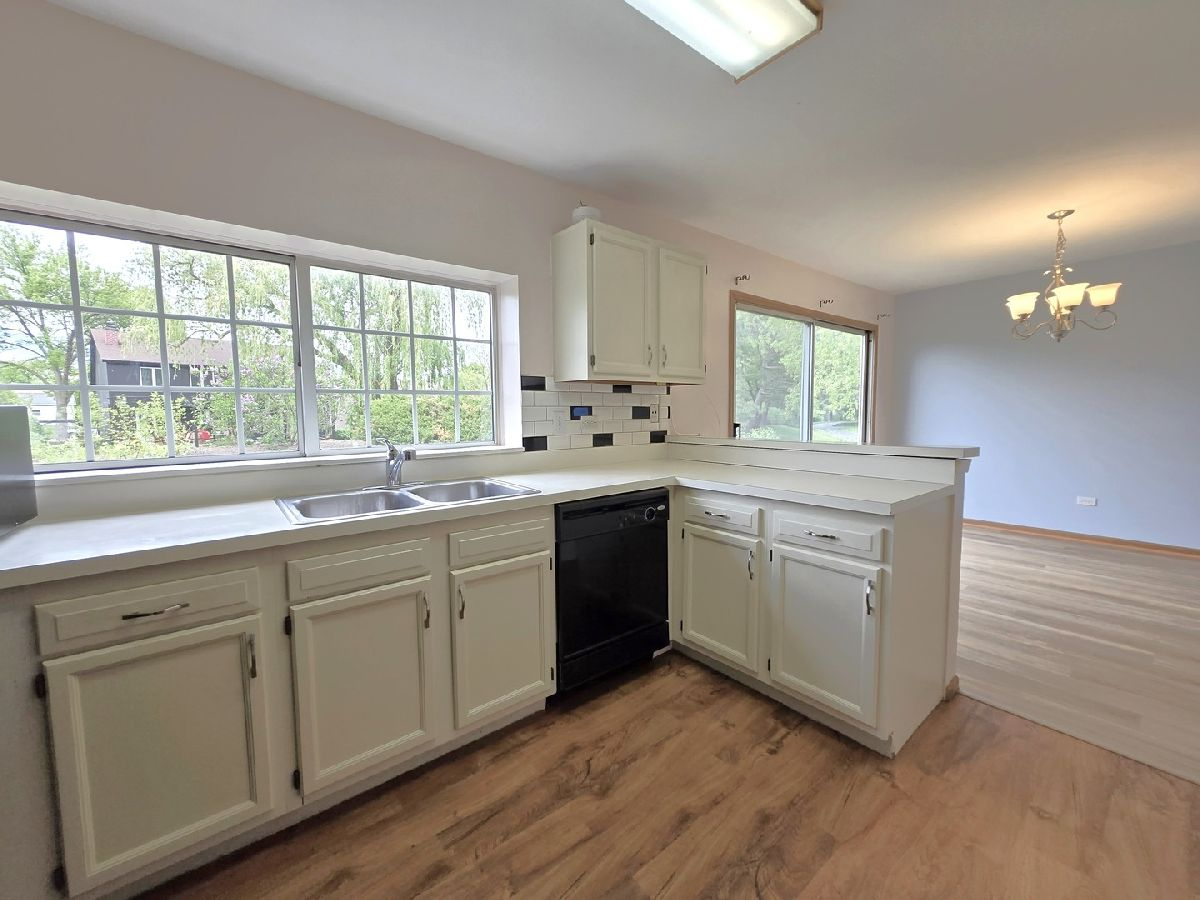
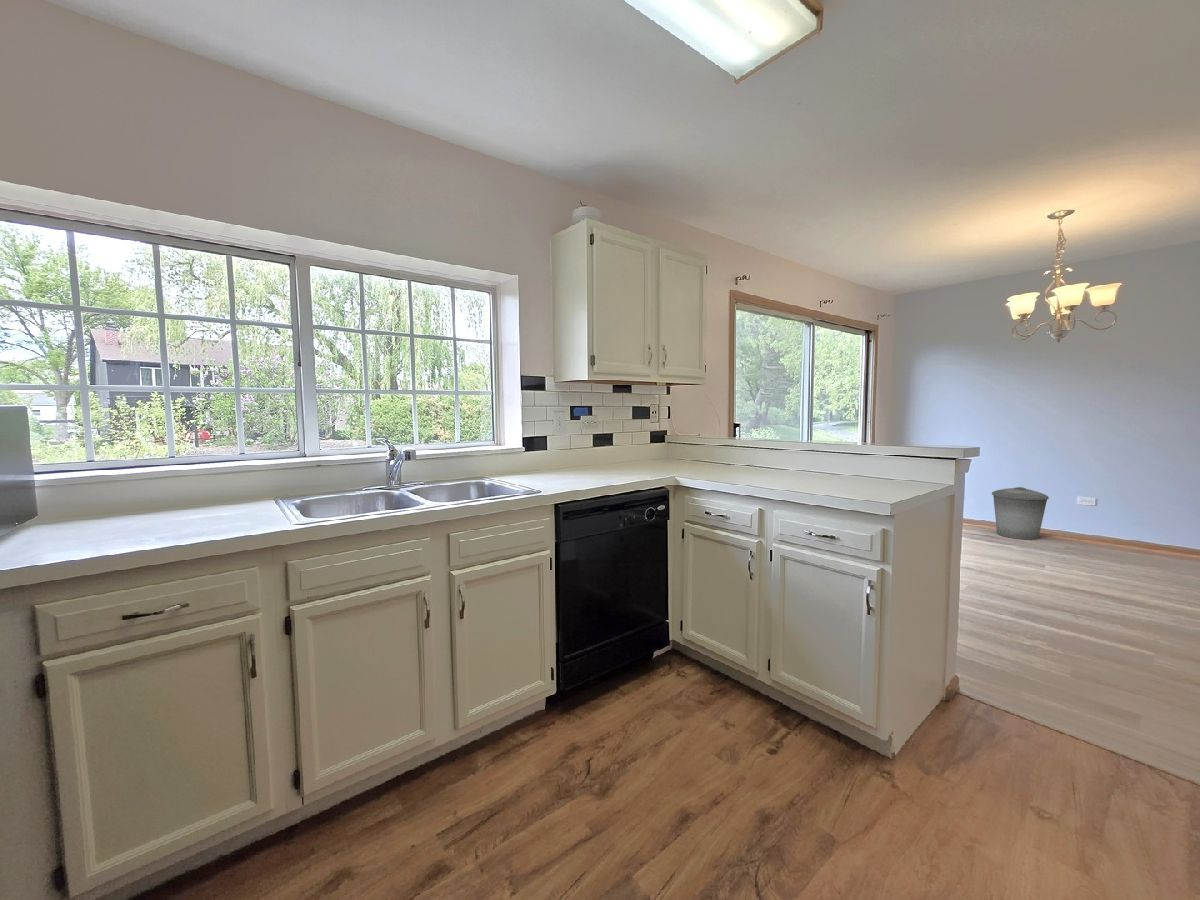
+ trash can [991,486,1050,541]
